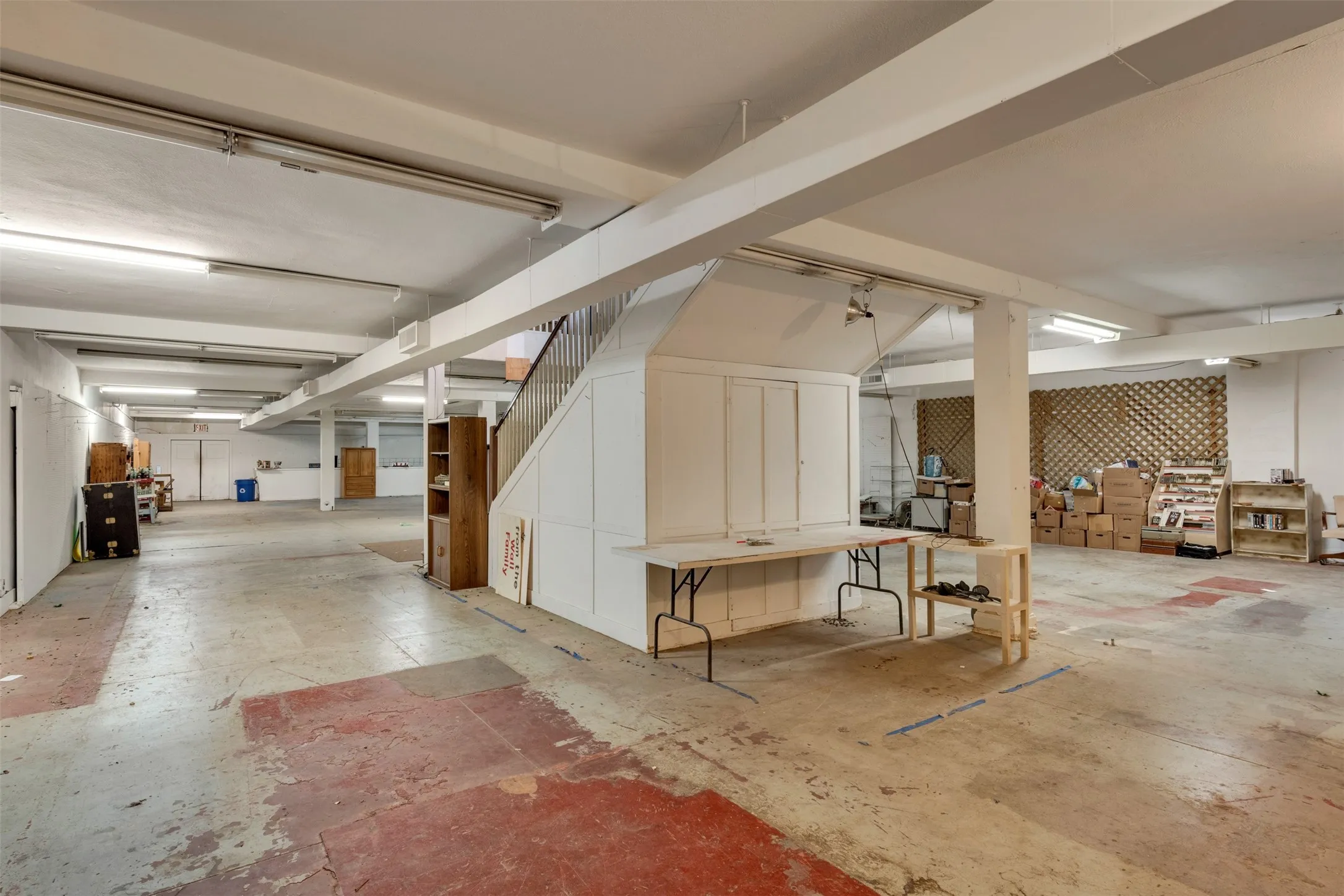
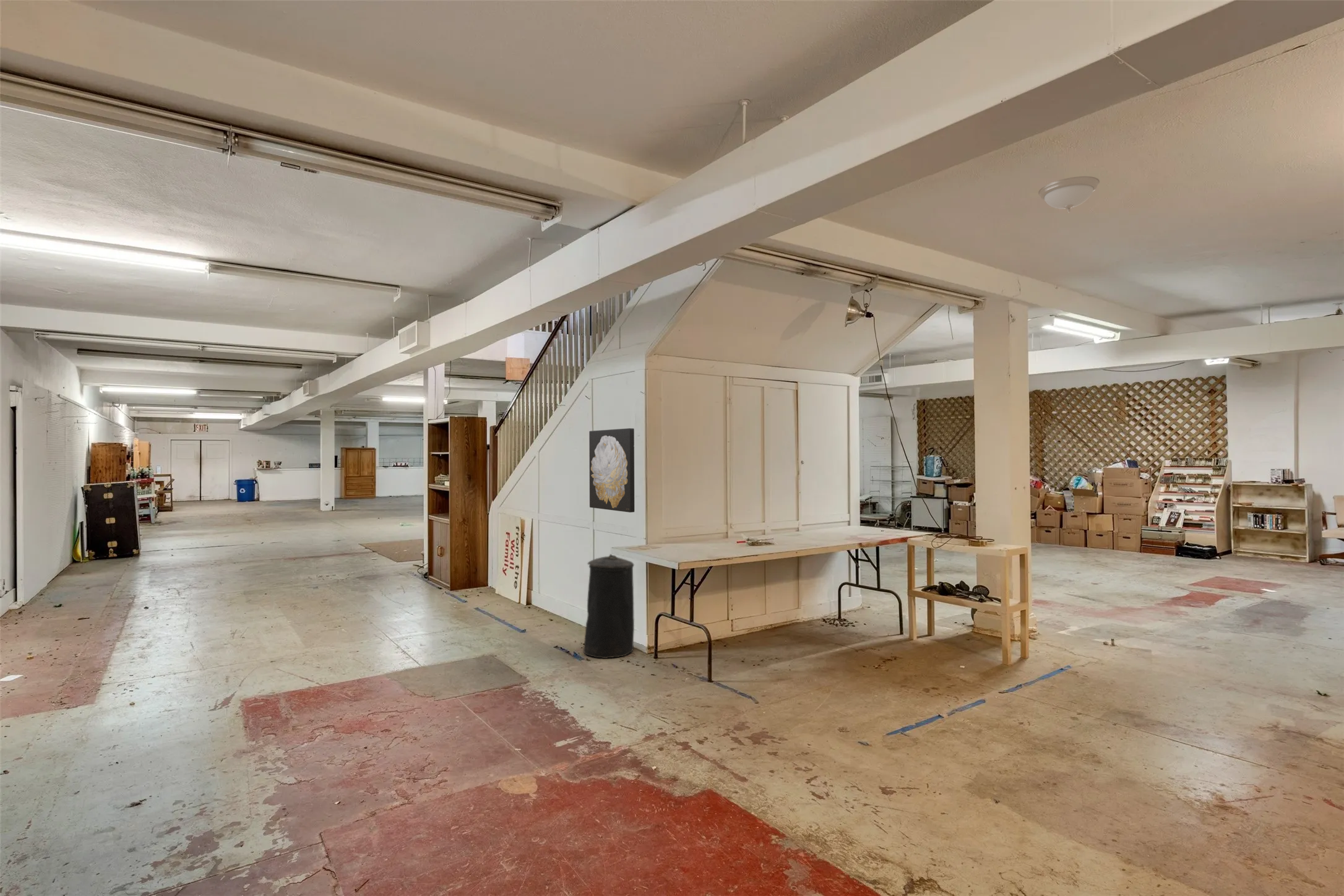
+ wall art [588,428,635,513]
+ trash can [583,553,635,659]
+ light fixture [1038,176,1100,213]
